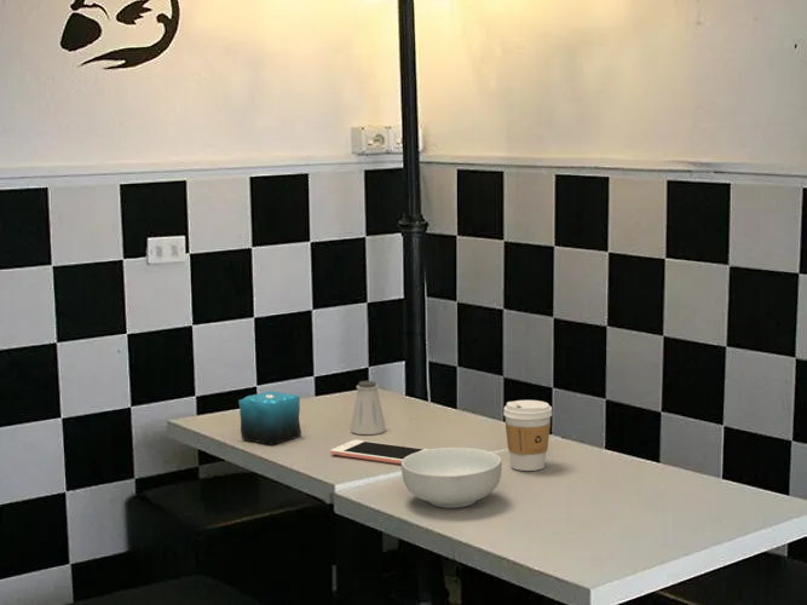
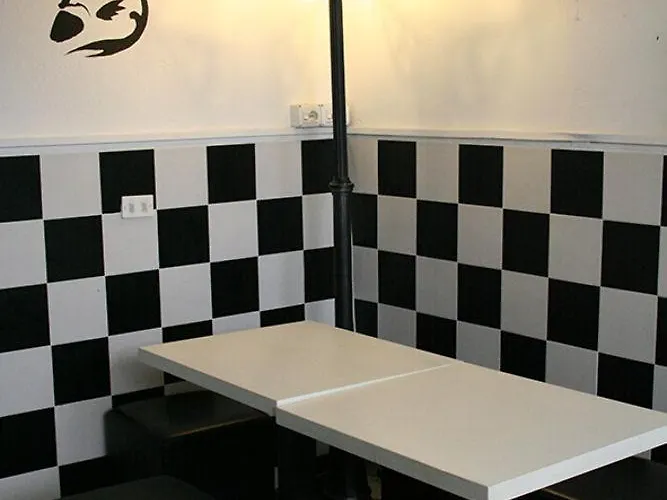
- candle [237,385,302,446]
- cereal bowl [400,446,503,509]
- coffee cup [502,399,553,472]
- cell phone [329,439,430,465]
- saltshaker [350,380,387,436]
